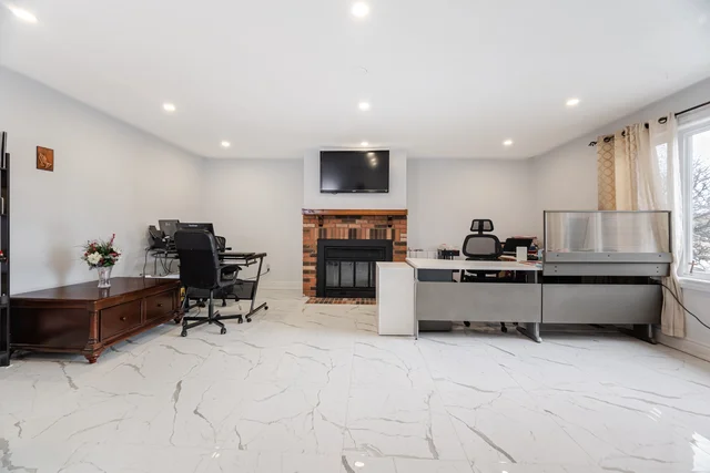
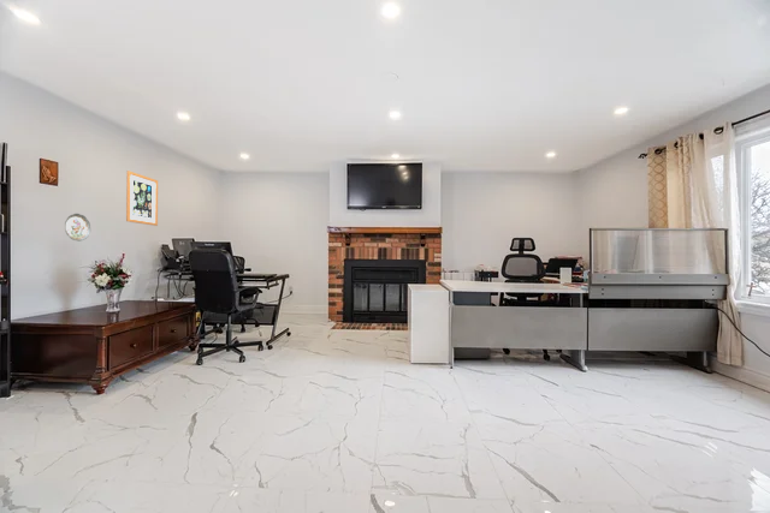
+ wall art [125,169,159,227]
+ decorative plate [64,213,91,243]
